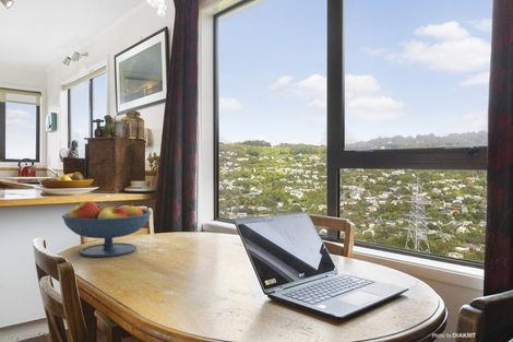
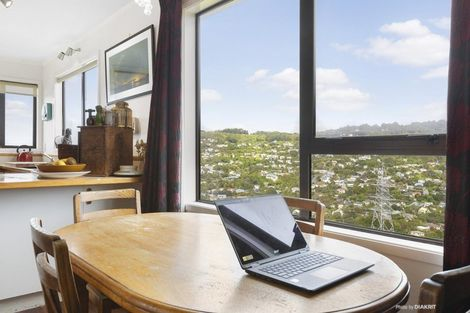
- fruit bowl [61,200,153,258]
